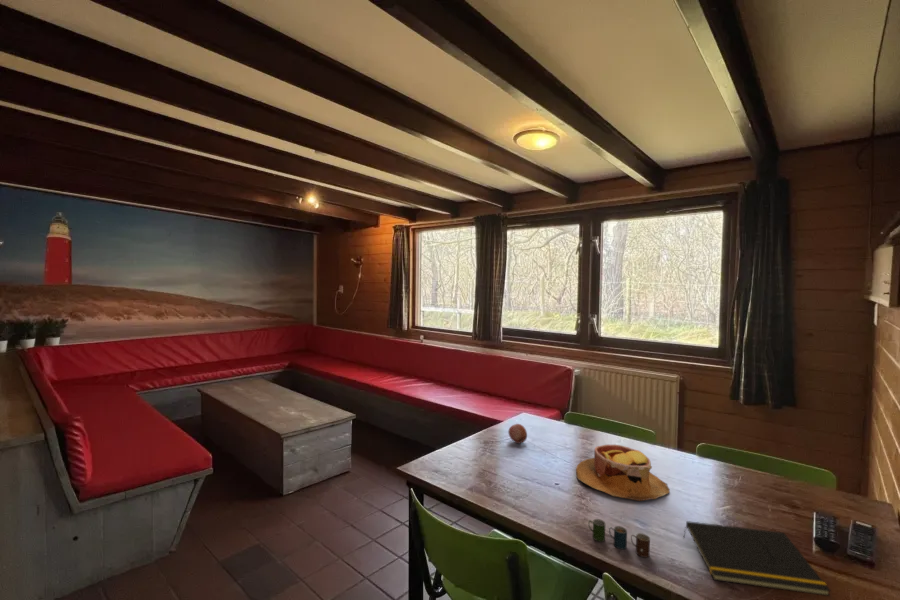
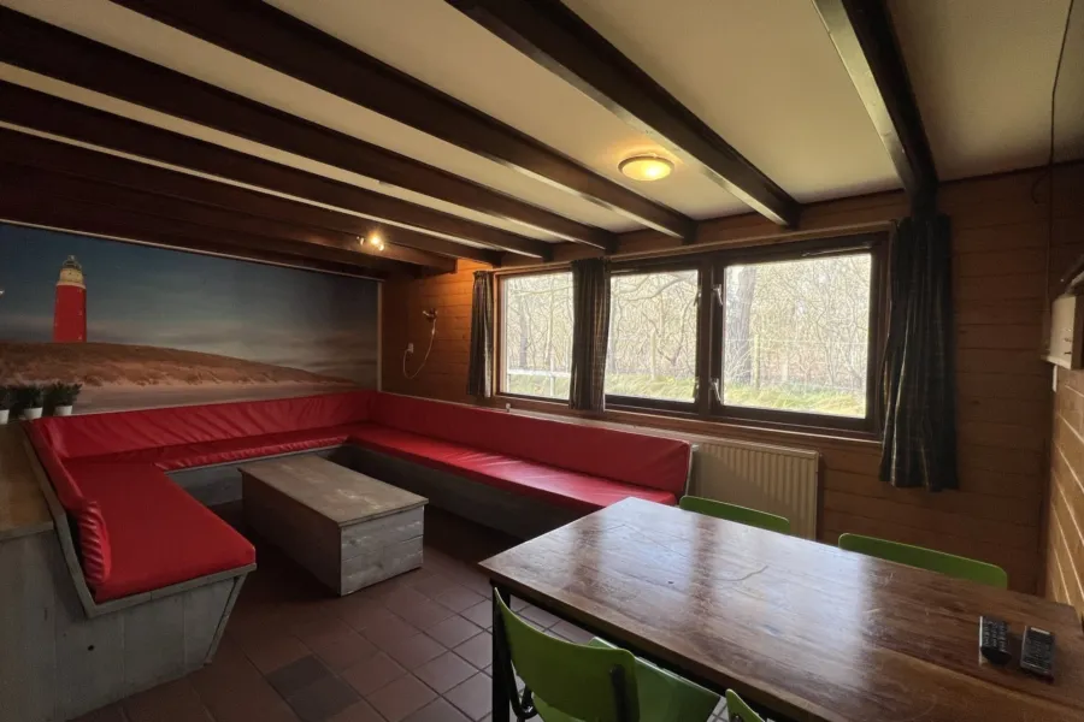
- cup [587,518,651,559]
- notepad [682,520,832,597]
- bowl [575,444,671,502]
- fruit [507,423,528,444]
